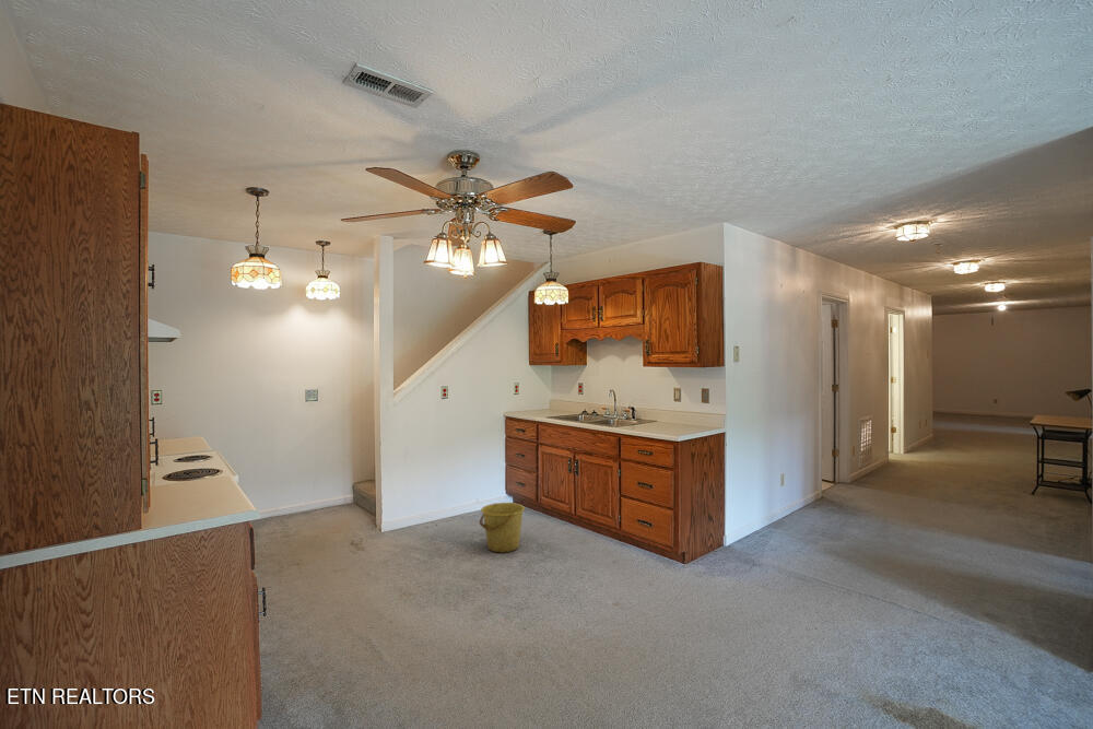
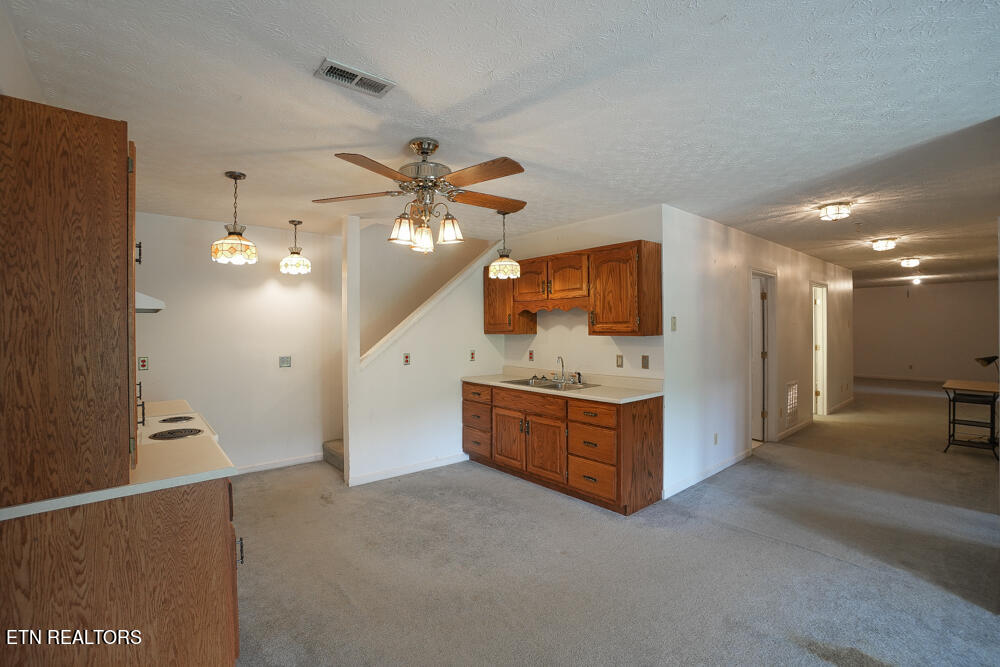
- bucket [479,502,526,553]
